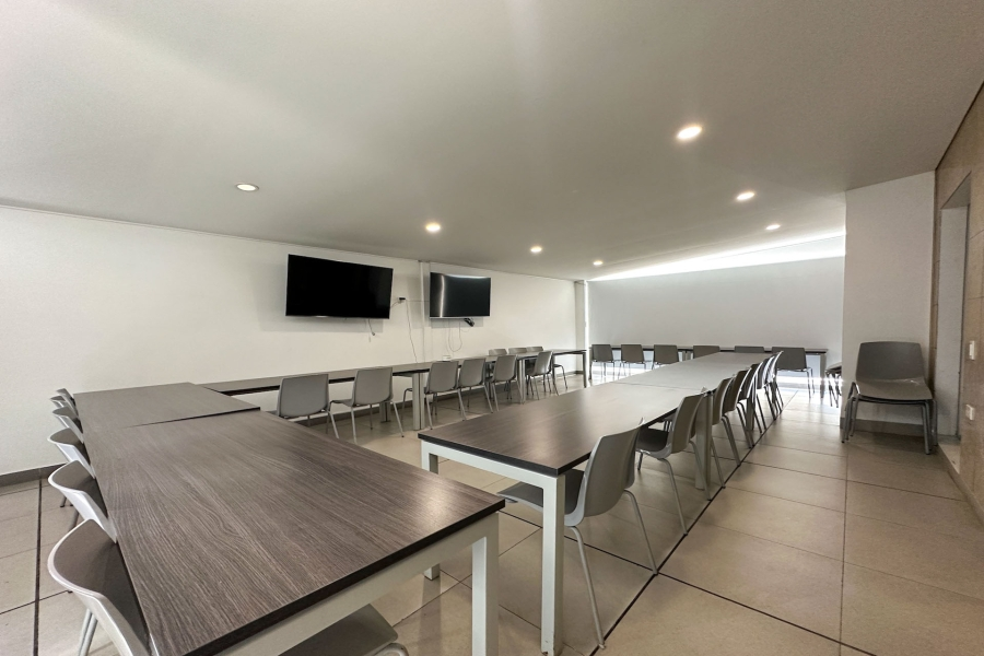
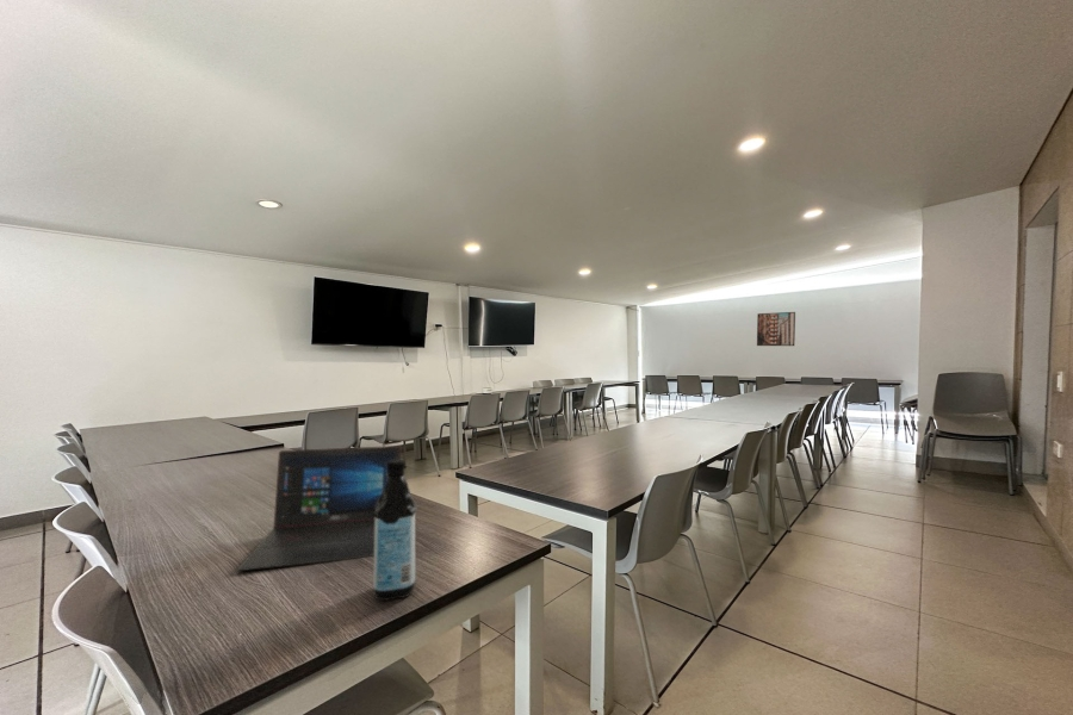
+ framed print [756,311,796,347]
+ laptop [236,444,402,572]
+ water bottle [372,459,418,602]
